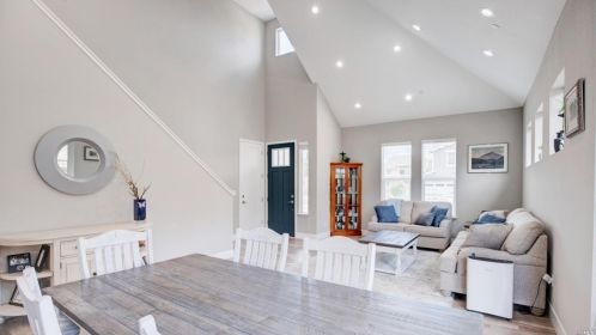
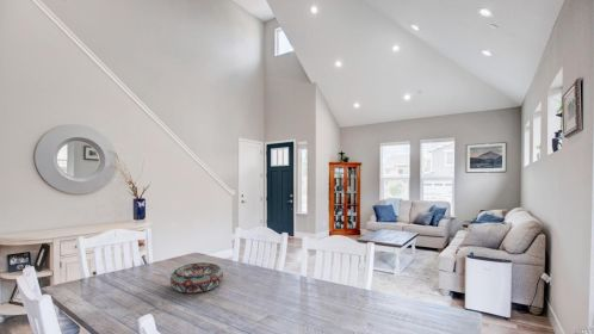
+ decorative bowl [169,261,224,293]
